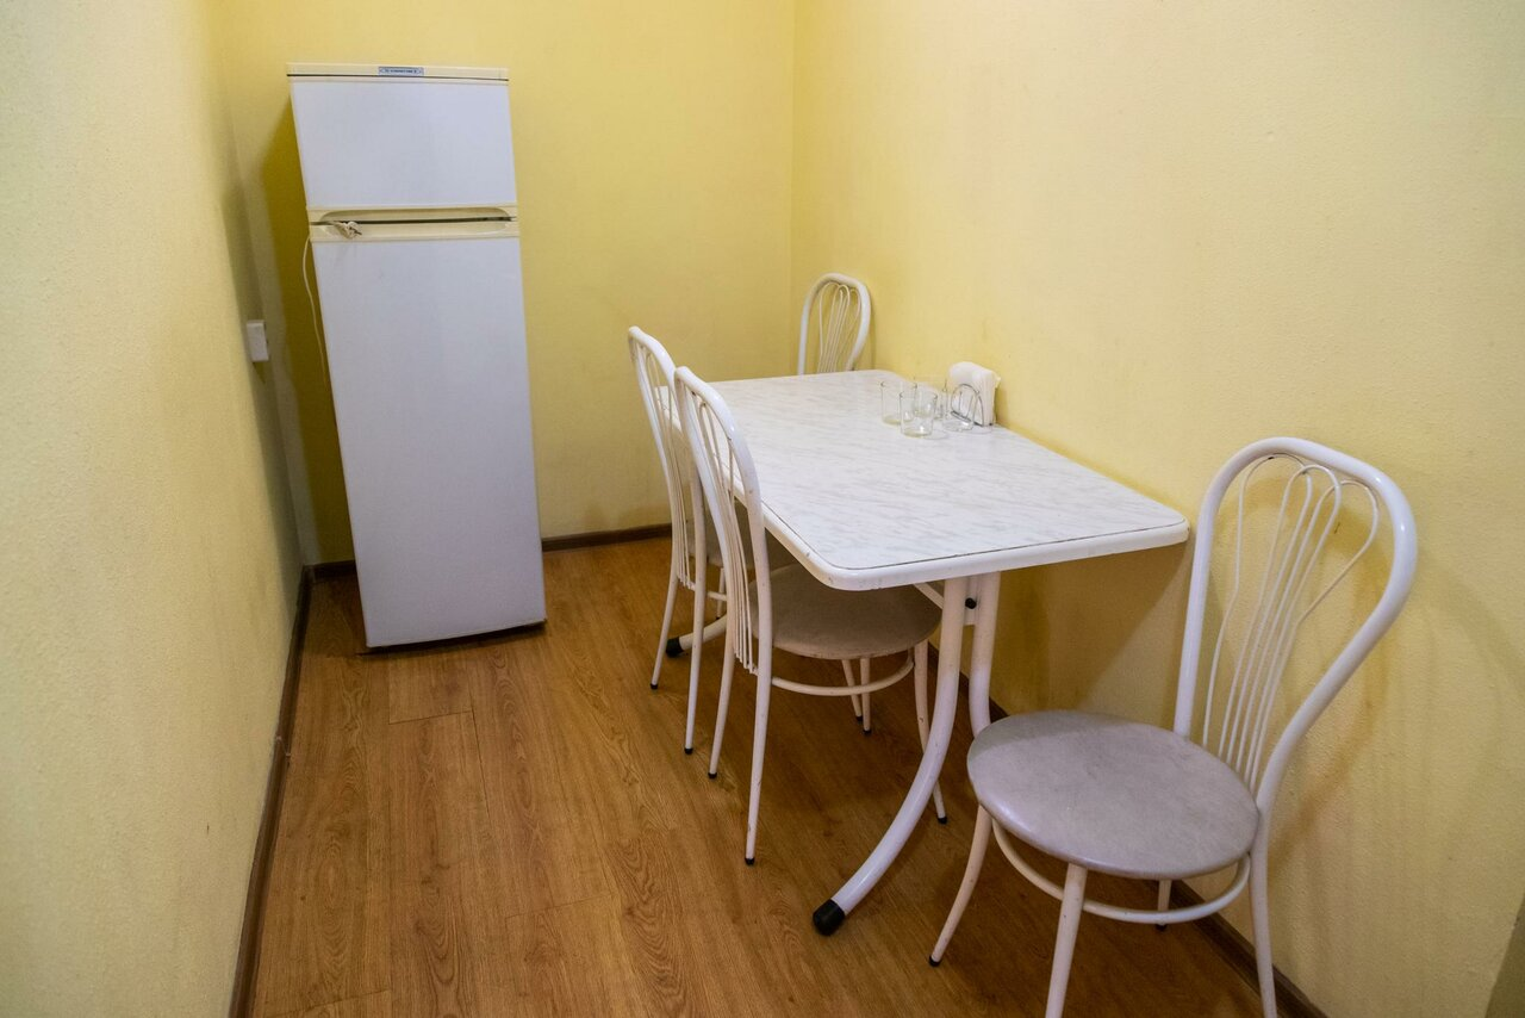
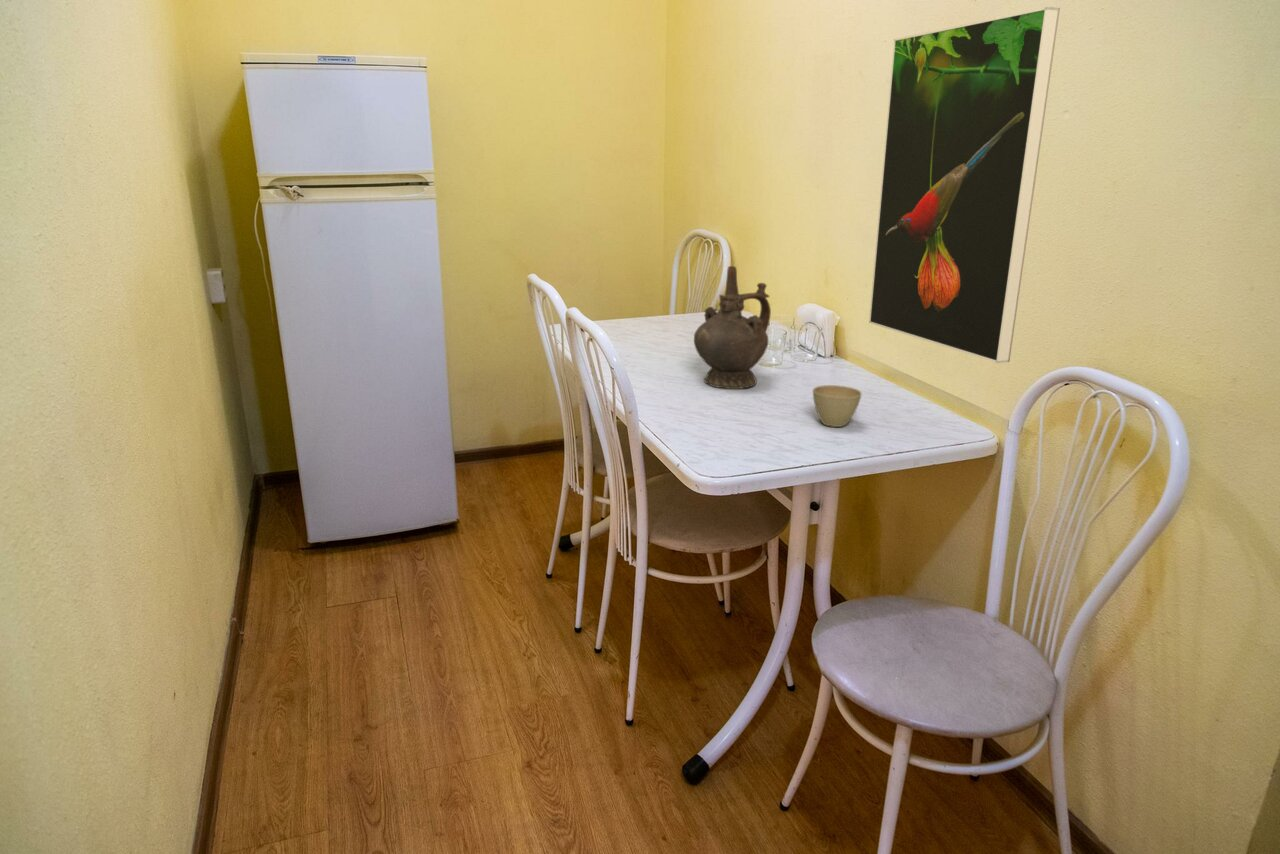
+ flower pot [812,384,863,428]
+ ceremonial vessel [693,265,772,390]
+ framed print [868,6,1061,364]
